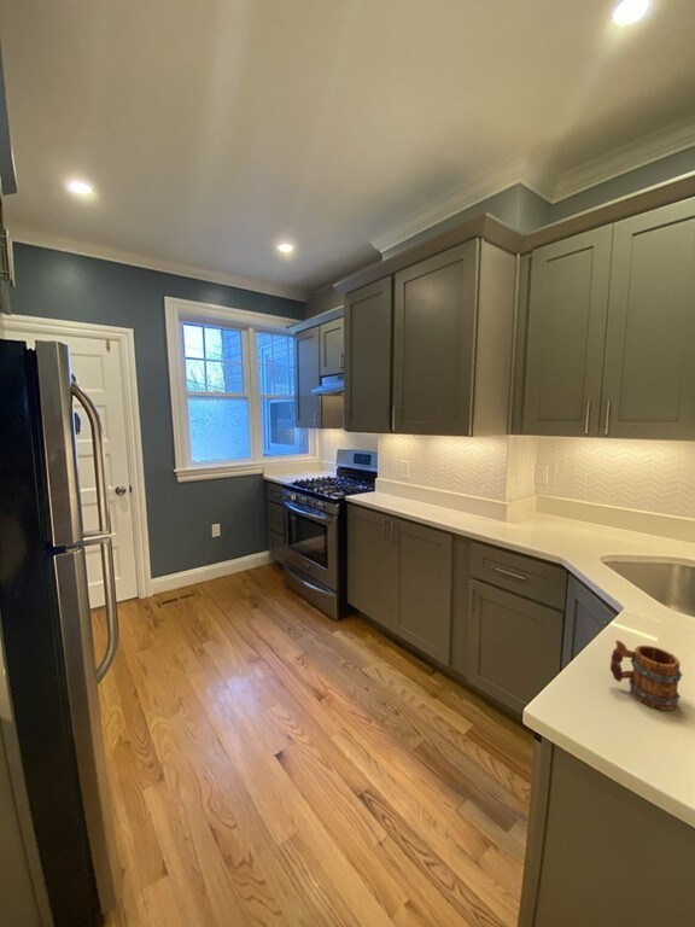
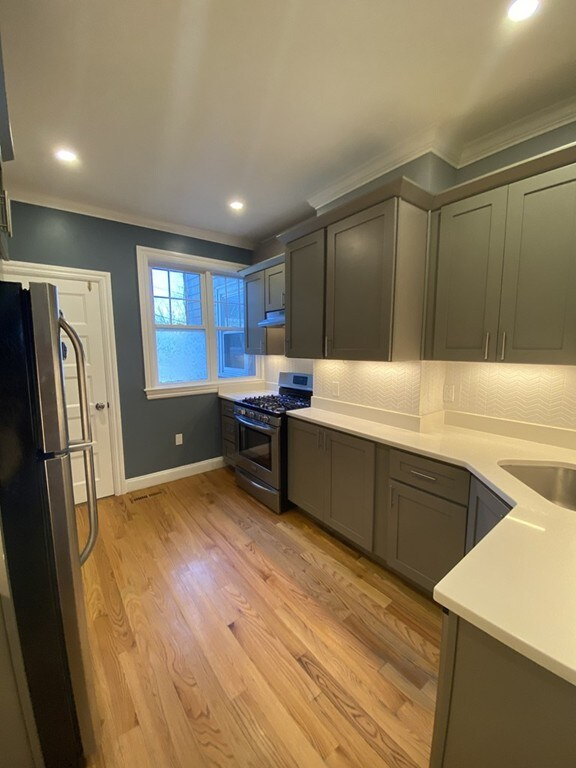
- mug [609,639,683,711]
